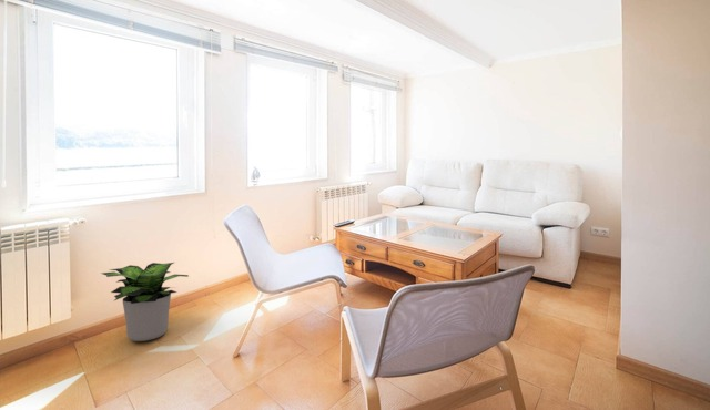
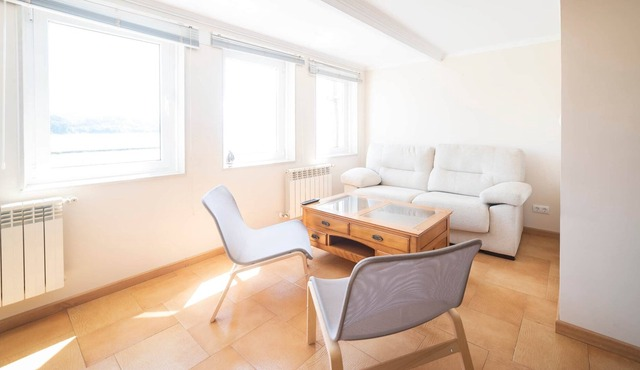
- potted plant [100,262,190,342]
